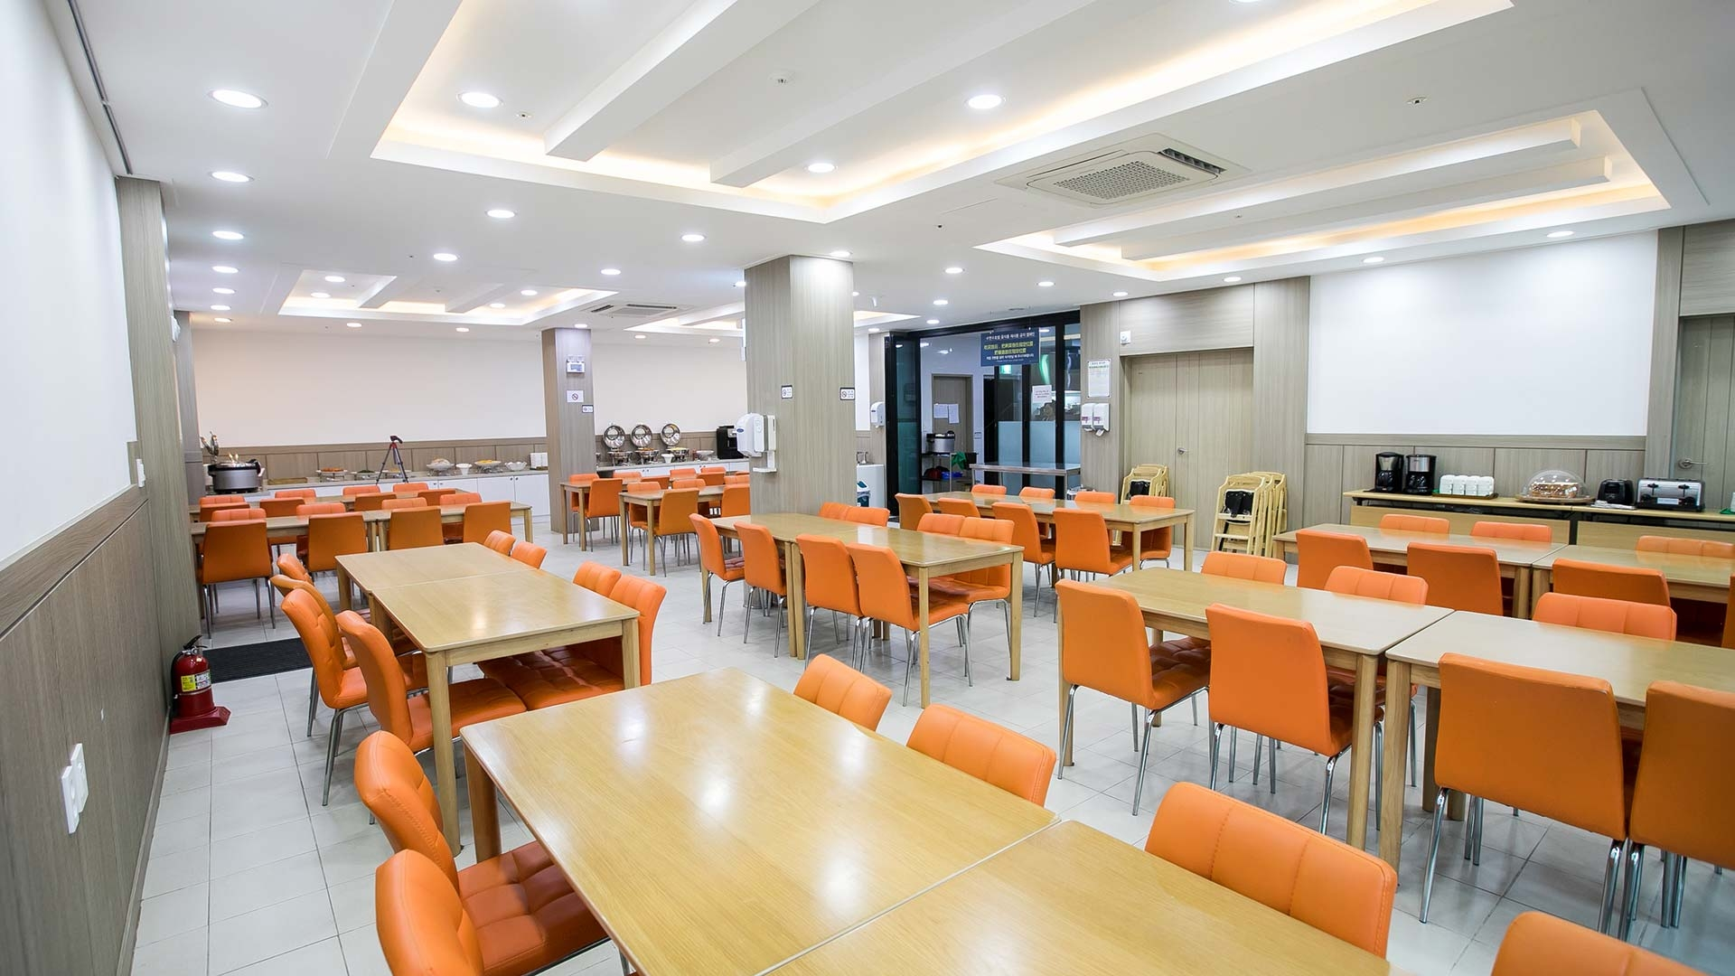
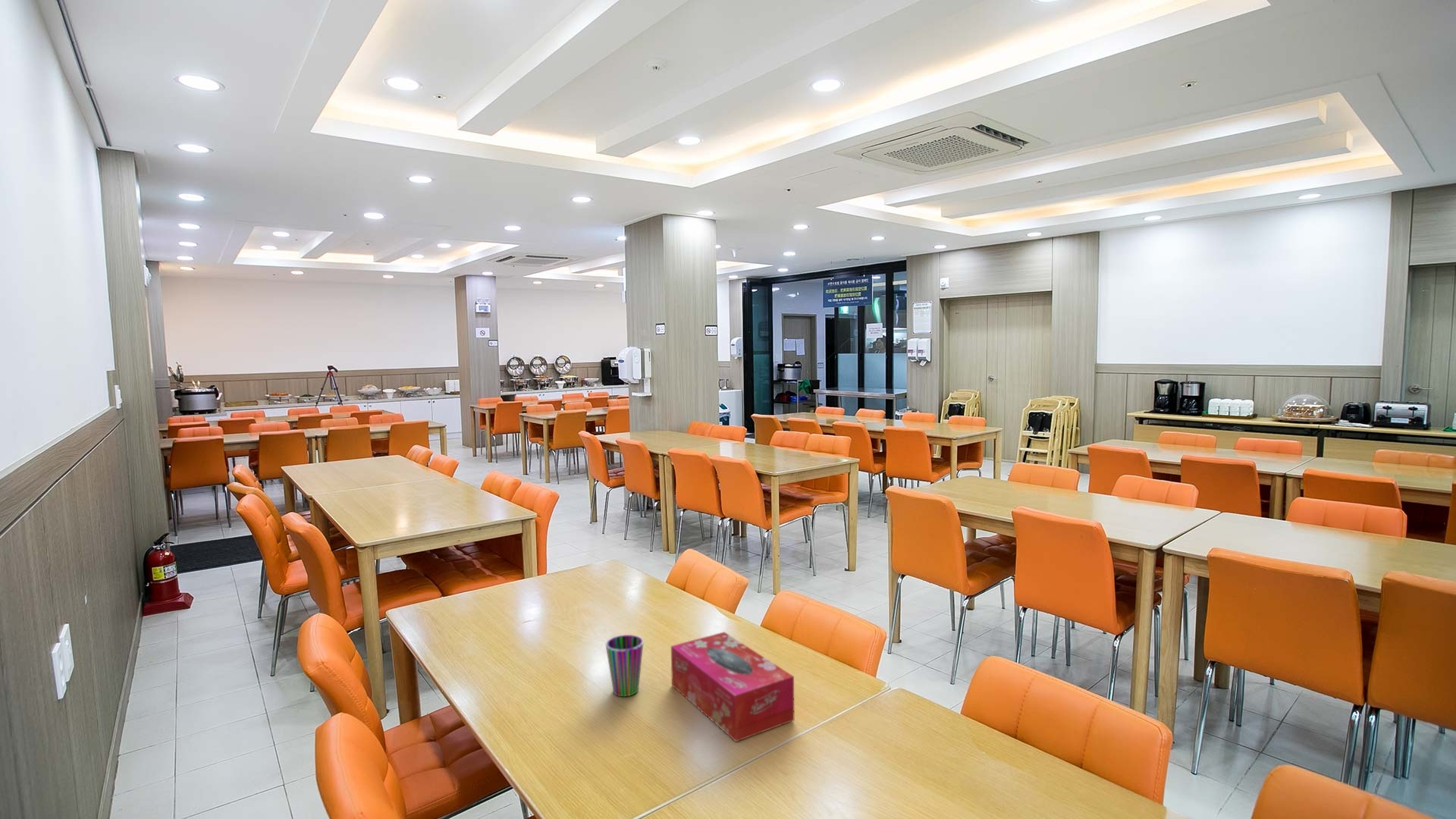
+ tissue box [670,631,795,742]
+ cup [605,634,644,698]
